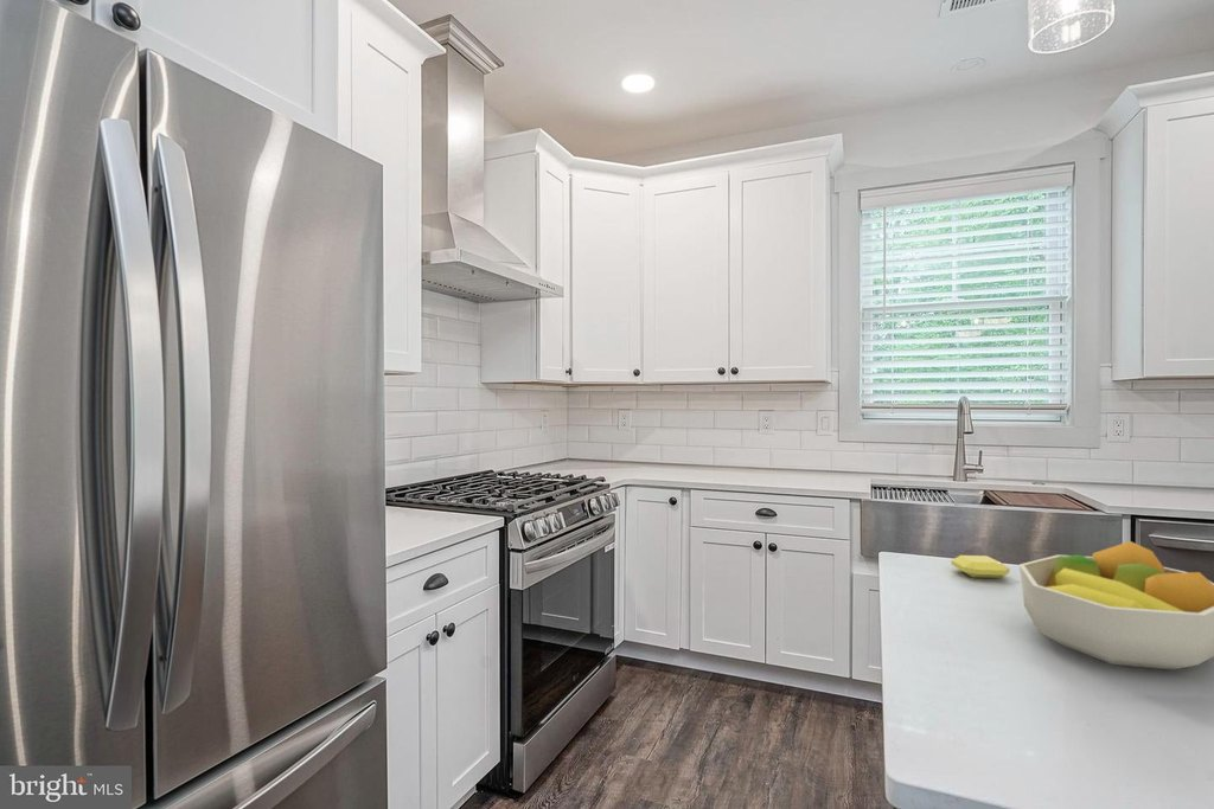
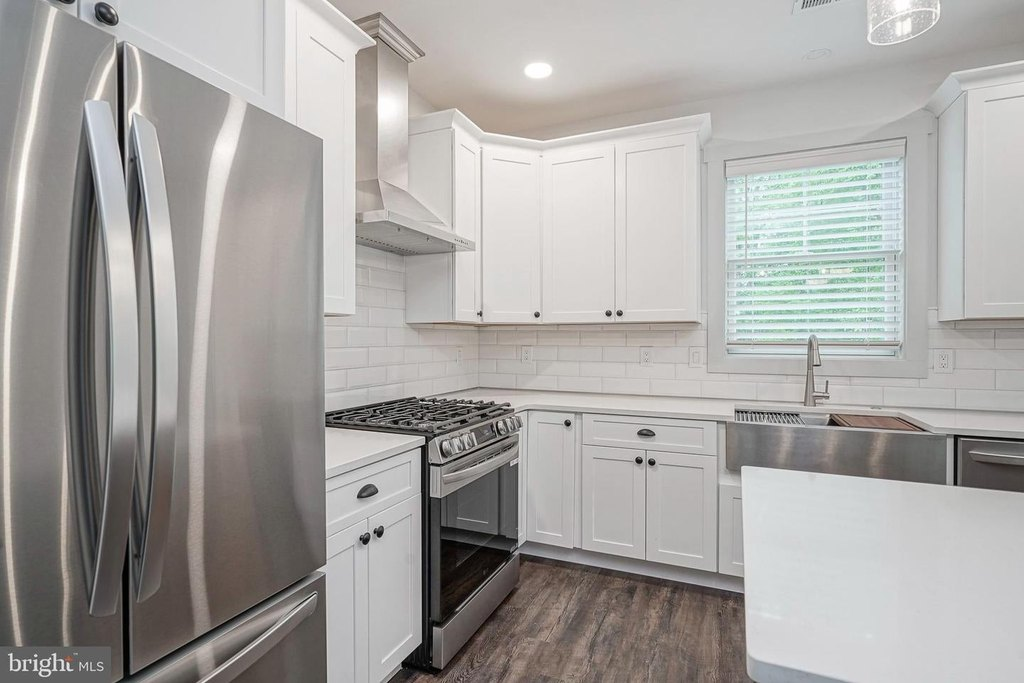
- soap bar [951,554,1011,579]
- fruit bowl [1018,540,1214,672]
